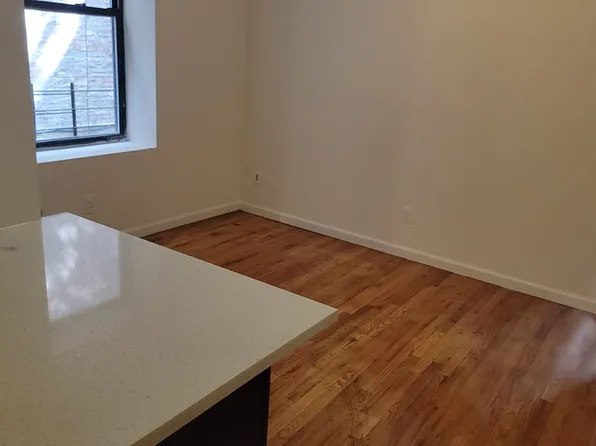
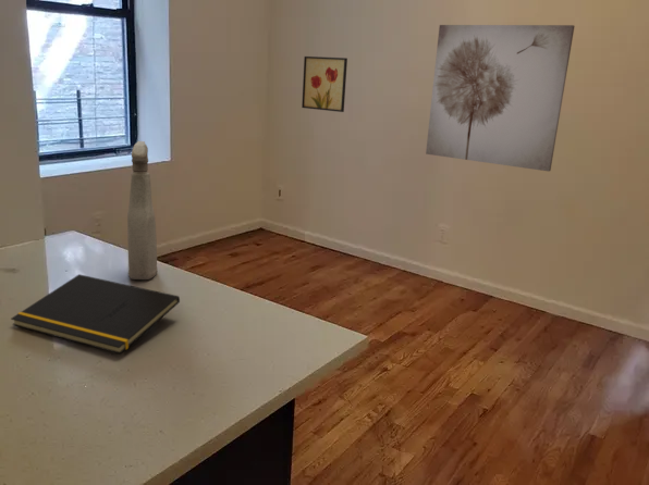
+ spray bottle [126,140,158,281]
+ wall art [301,55,348,113]
+ notepad [10,273,181,356]
+ wall art [425,24,575,173]
